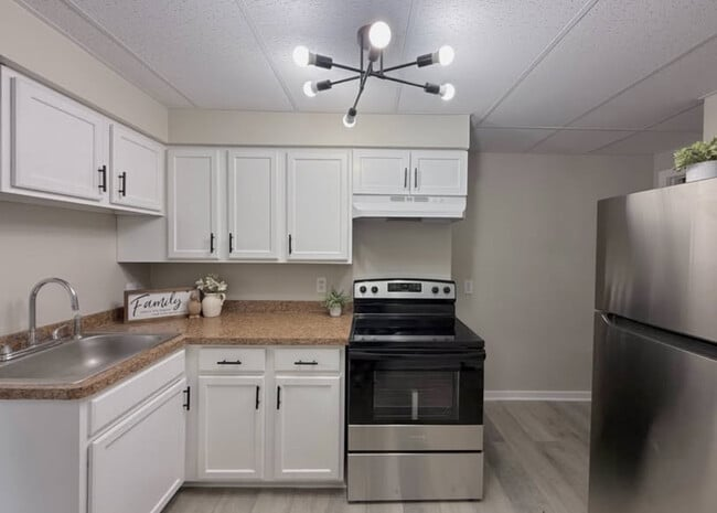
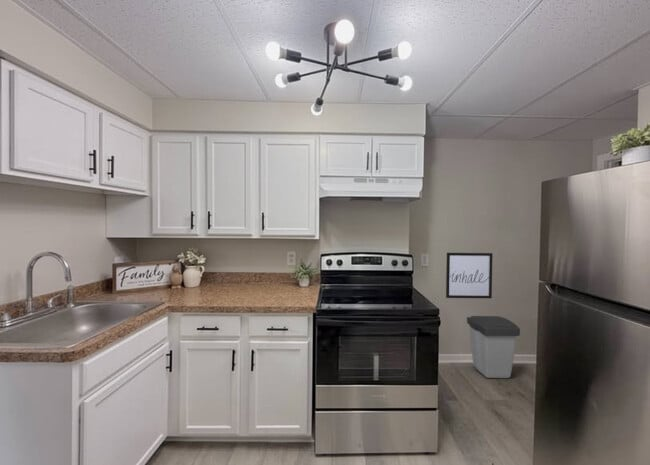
+ wall art [445,252,493,299]
+ trash can [466,315,521,379]
